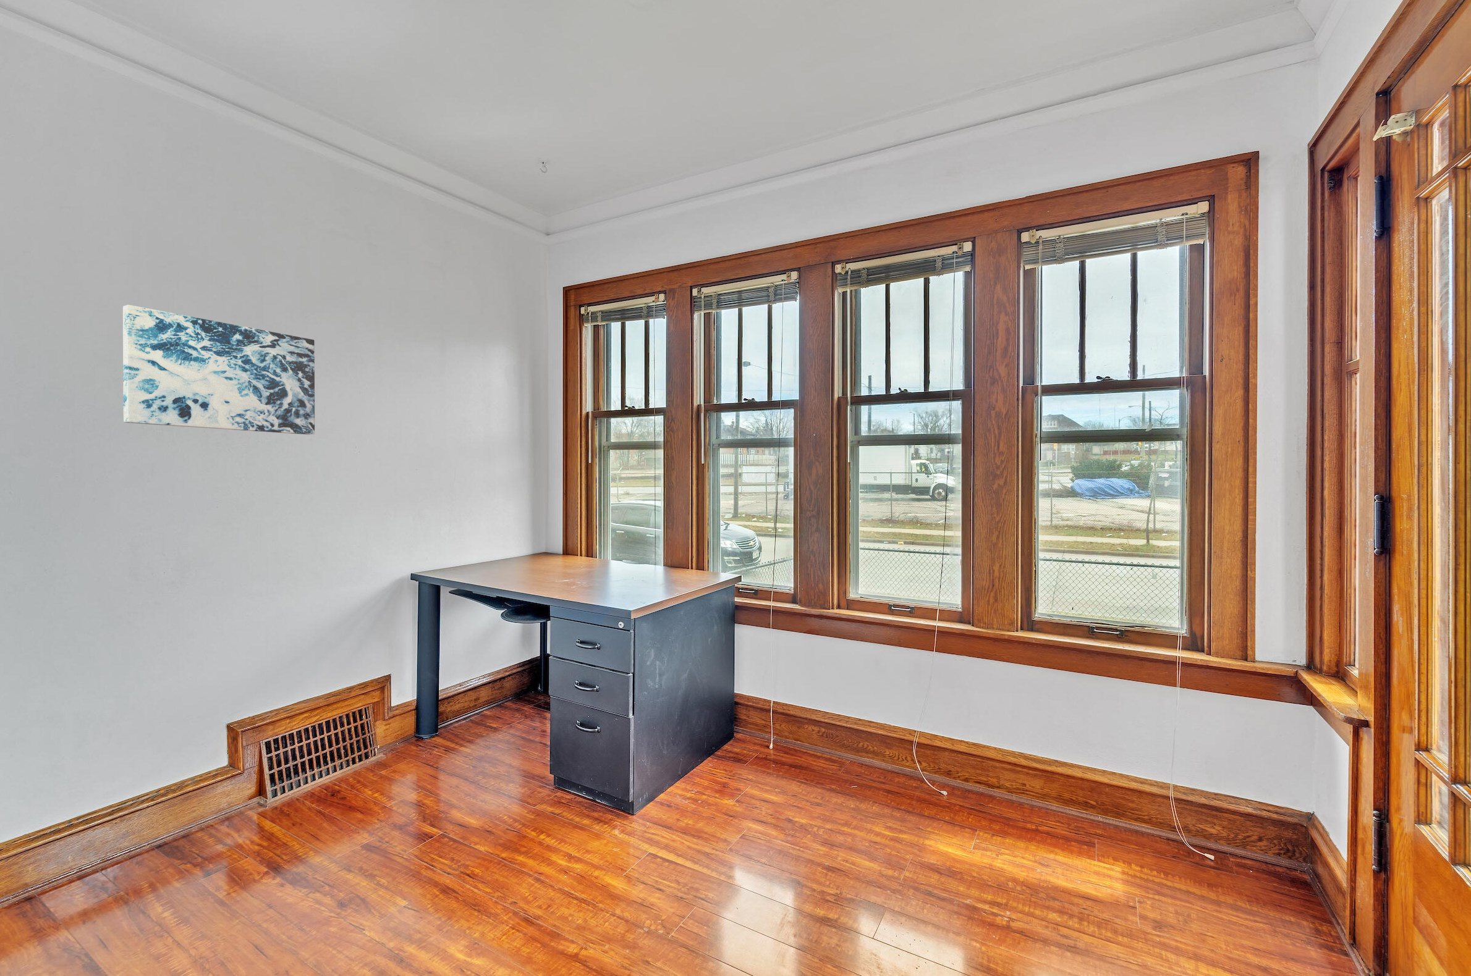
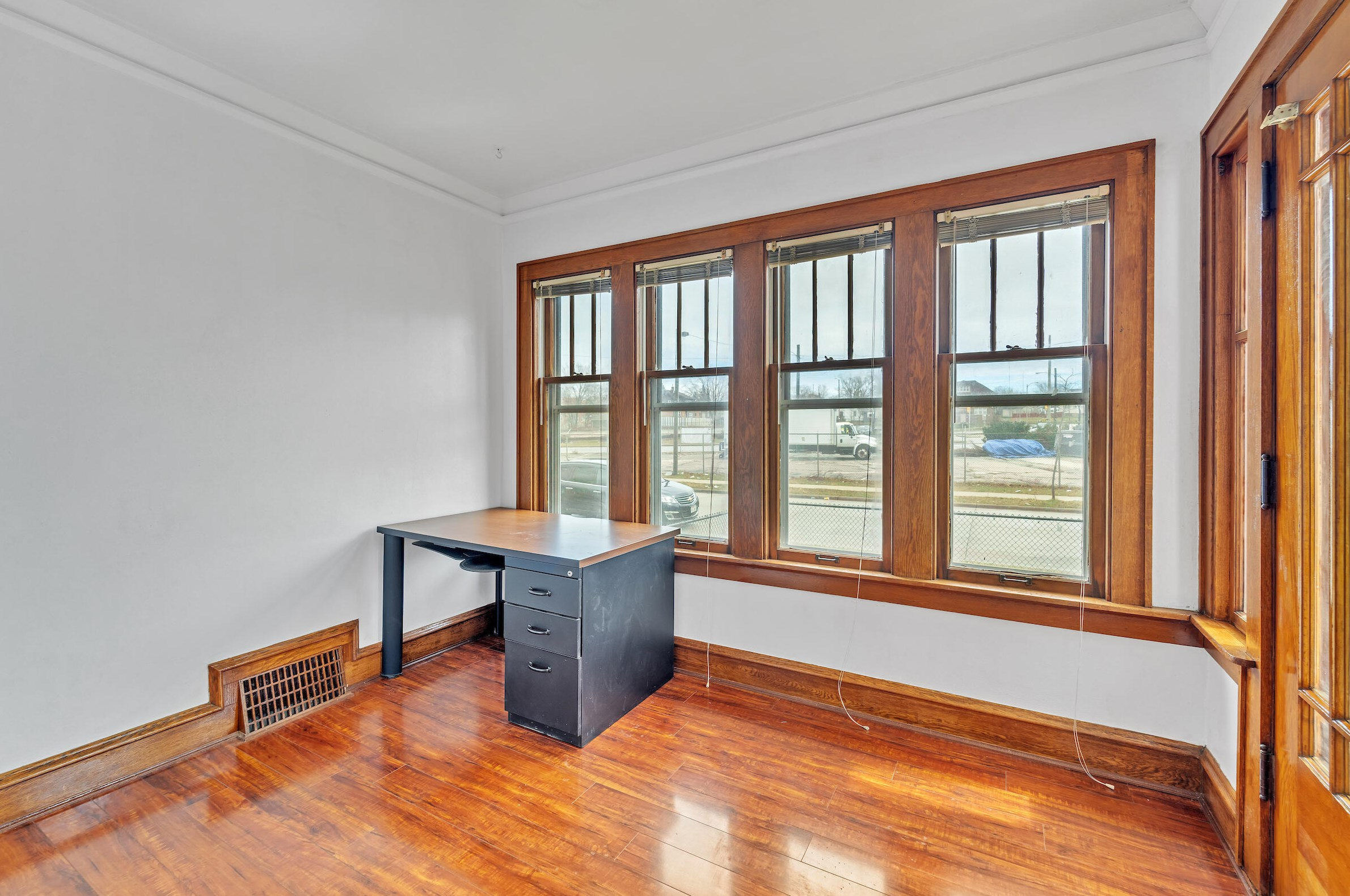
- wall art [122,305,315,436]
